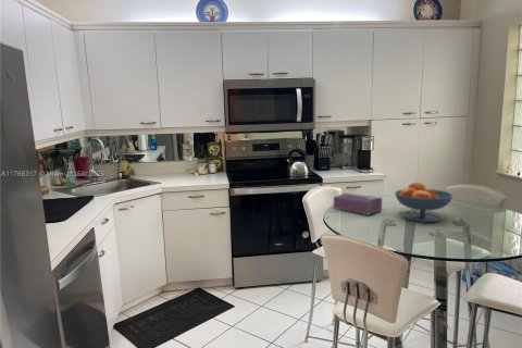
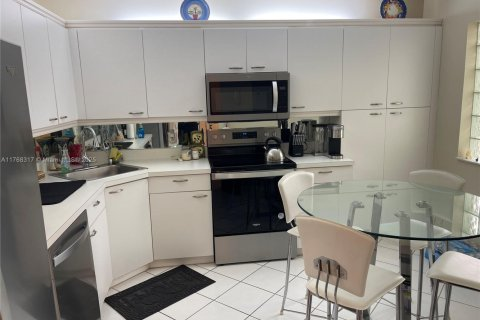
- fruit bowl [394,182,455,223]
- tissue box [333,191,383,216]
